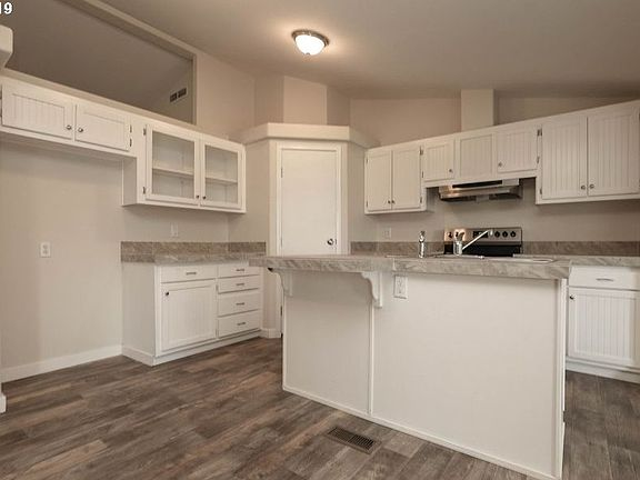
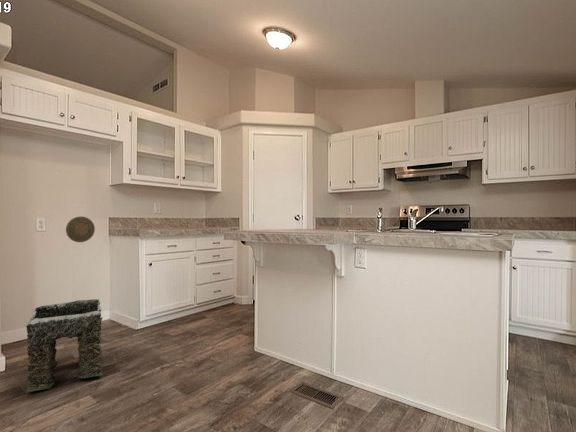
+ stone arch [25,298,104,393]
+ decorative plate [65,216,96,243]
